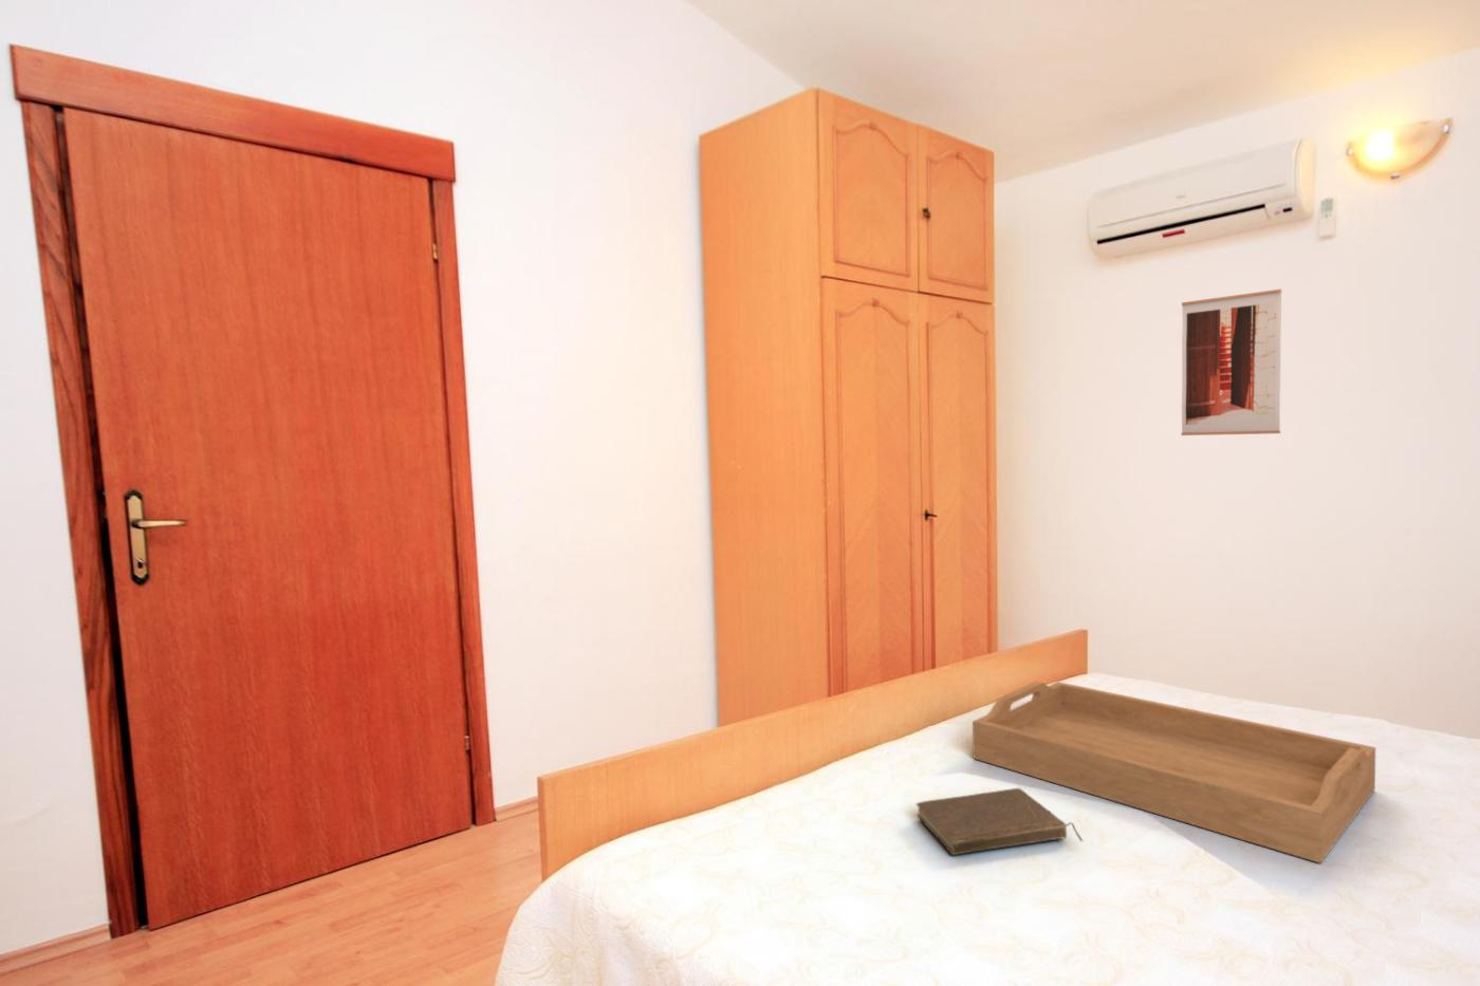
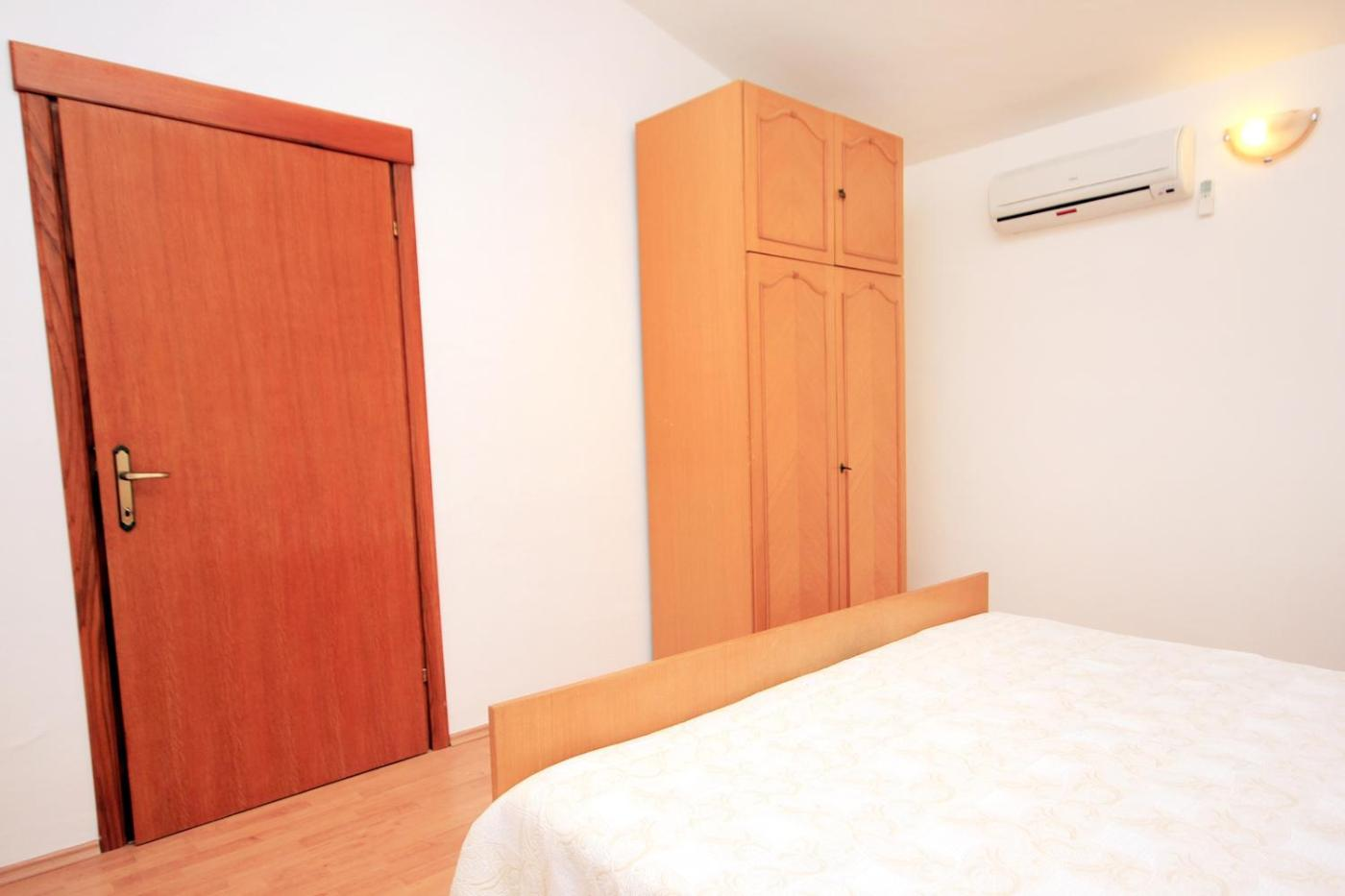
- book [916,787,1084,856]
- serving tray [972,680,1377,865]
- wall art [1181,288,1283,437]
